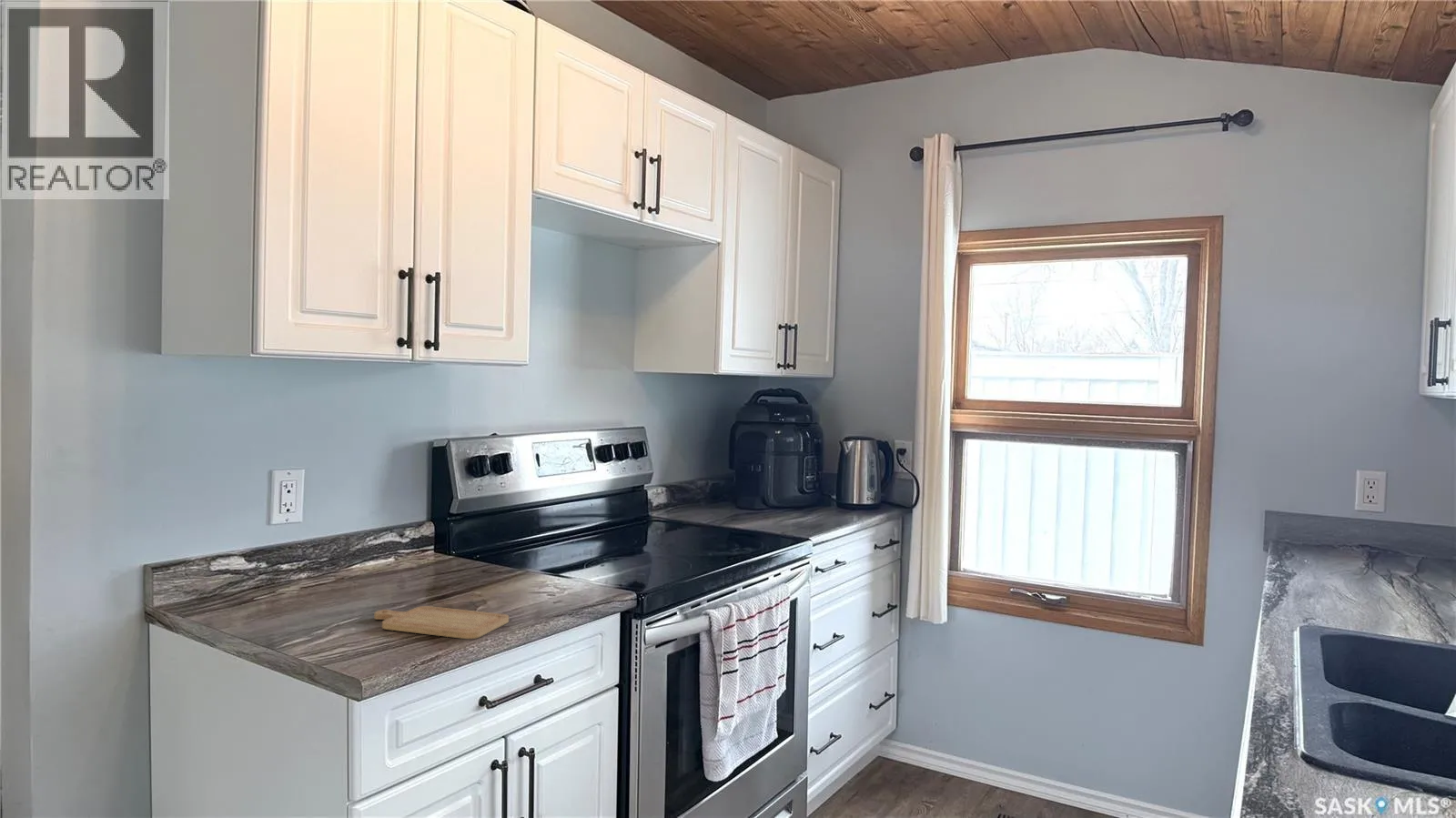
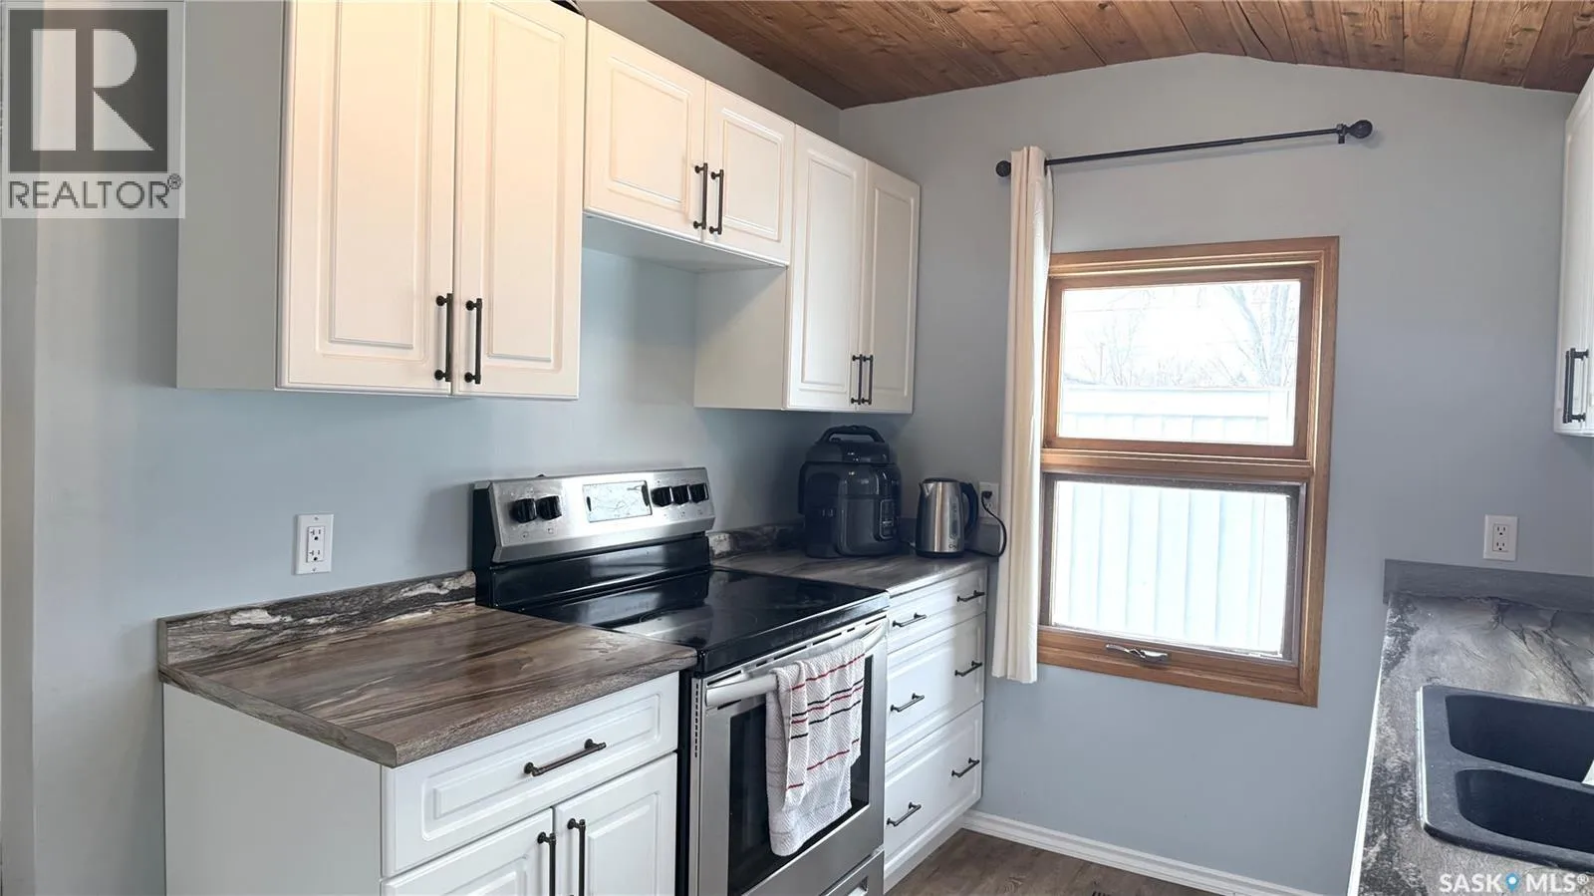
- chopping board [373,605,510,640]
